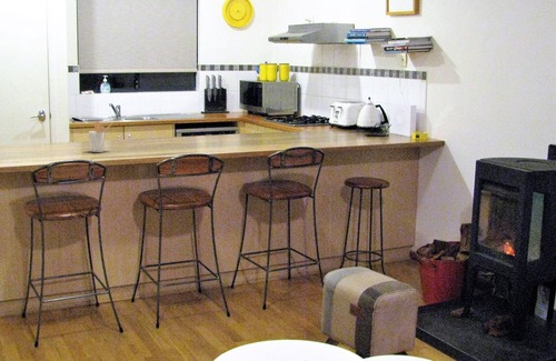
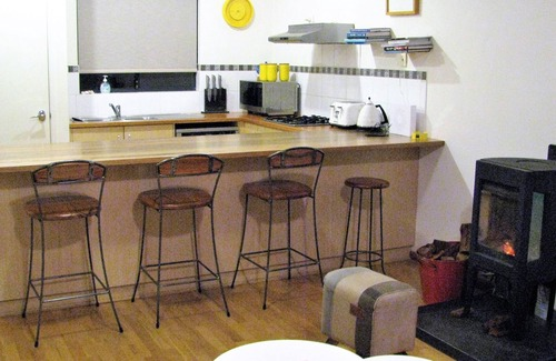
- utensil holder [88,120,113,153]
